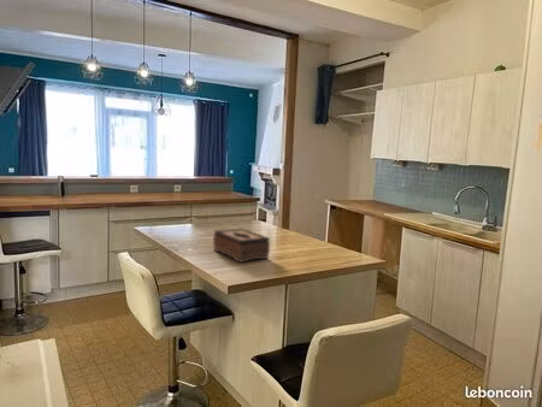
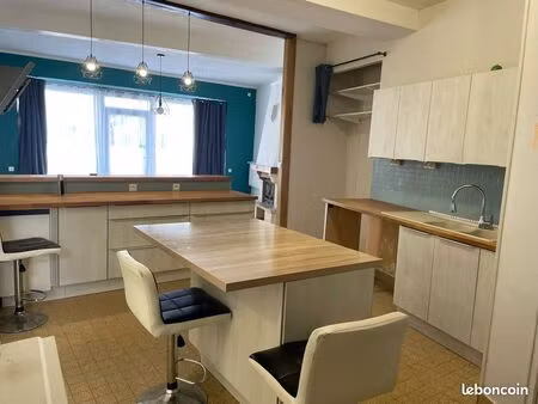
- tissue box [212,228,271,264]
